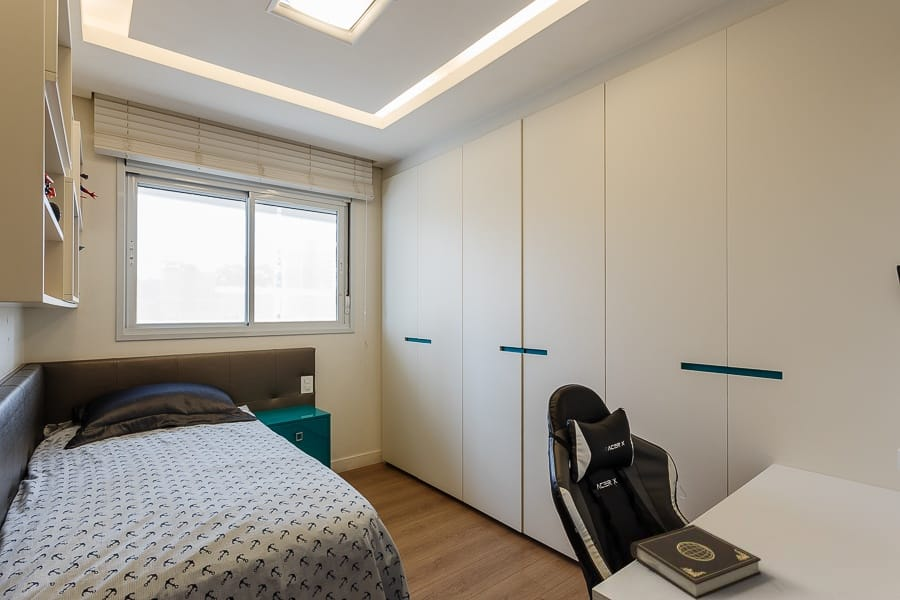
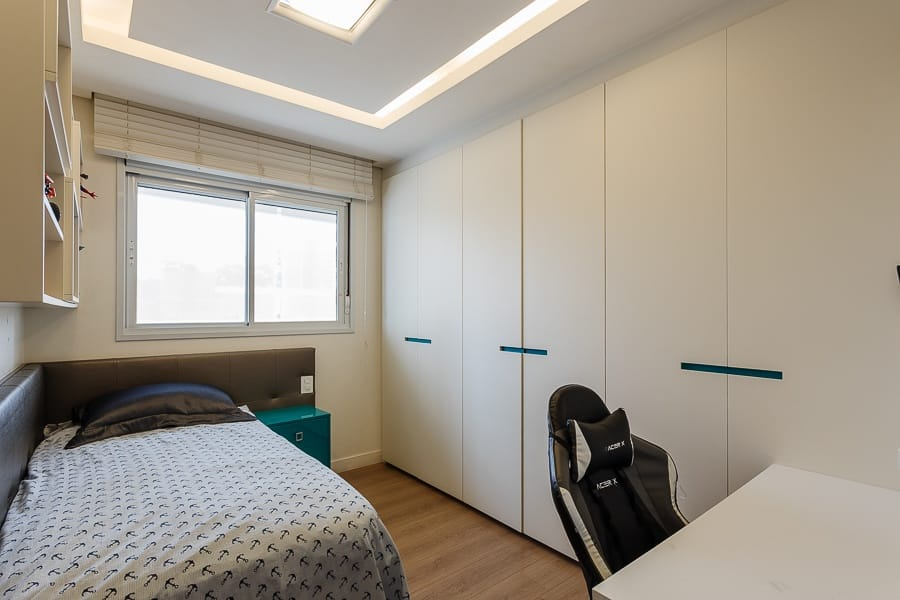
- book [629,524,762,600]
